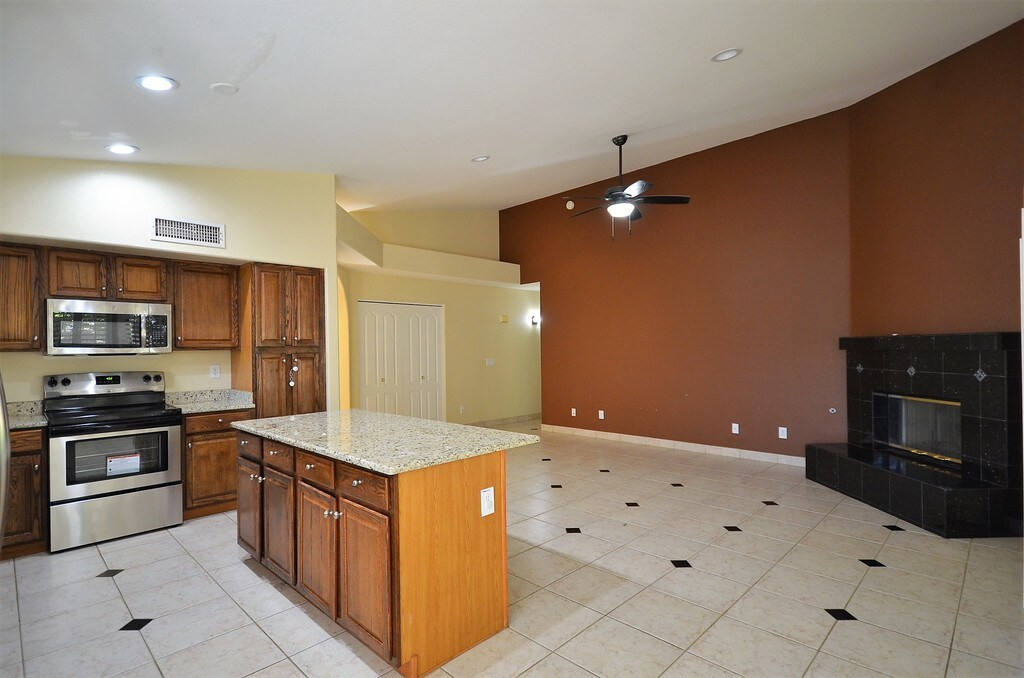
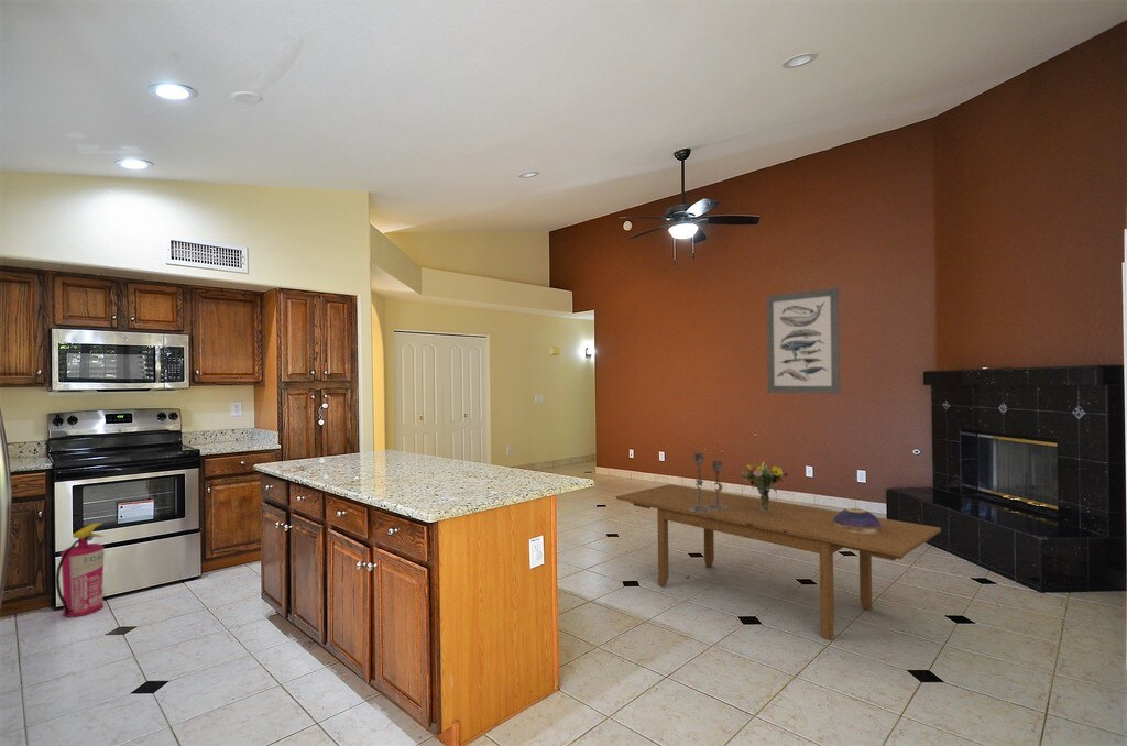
+ dining table [615,483,942,641]
+ fire extinguisher [55,523,106,618]
+ wall art [766,286,841,395]
+ candlestick [688,452,727,513]
+ decorative bowl [831,507,883,534]
+ bouquet [741,460,789,512]
